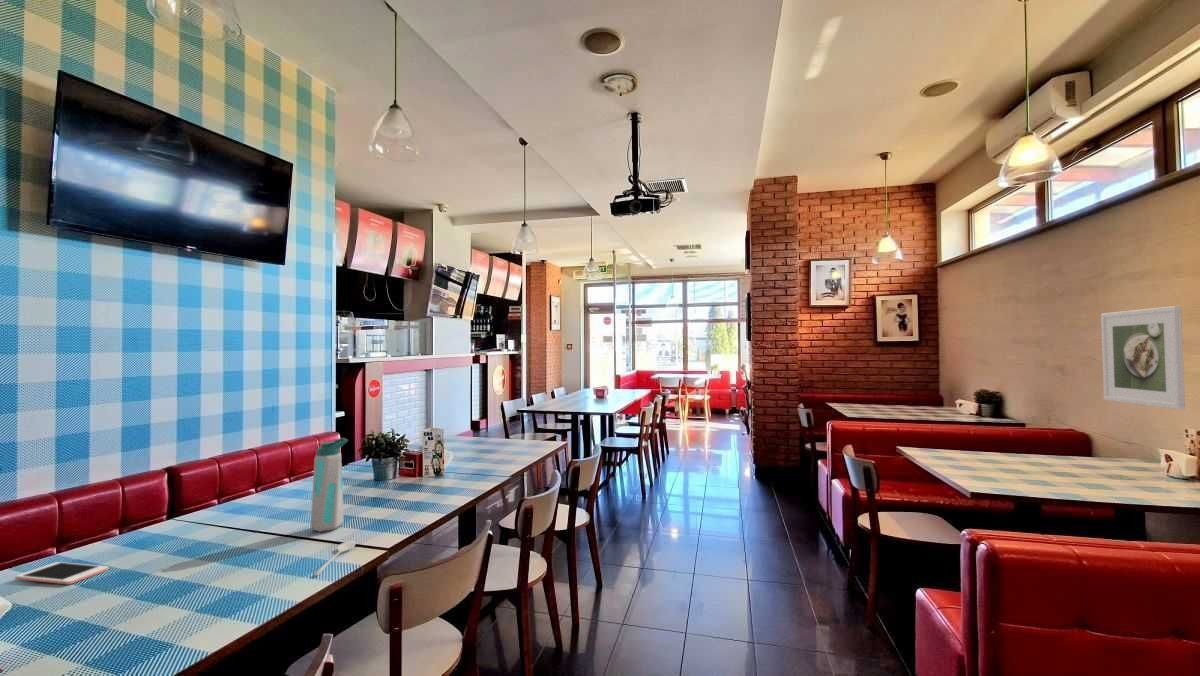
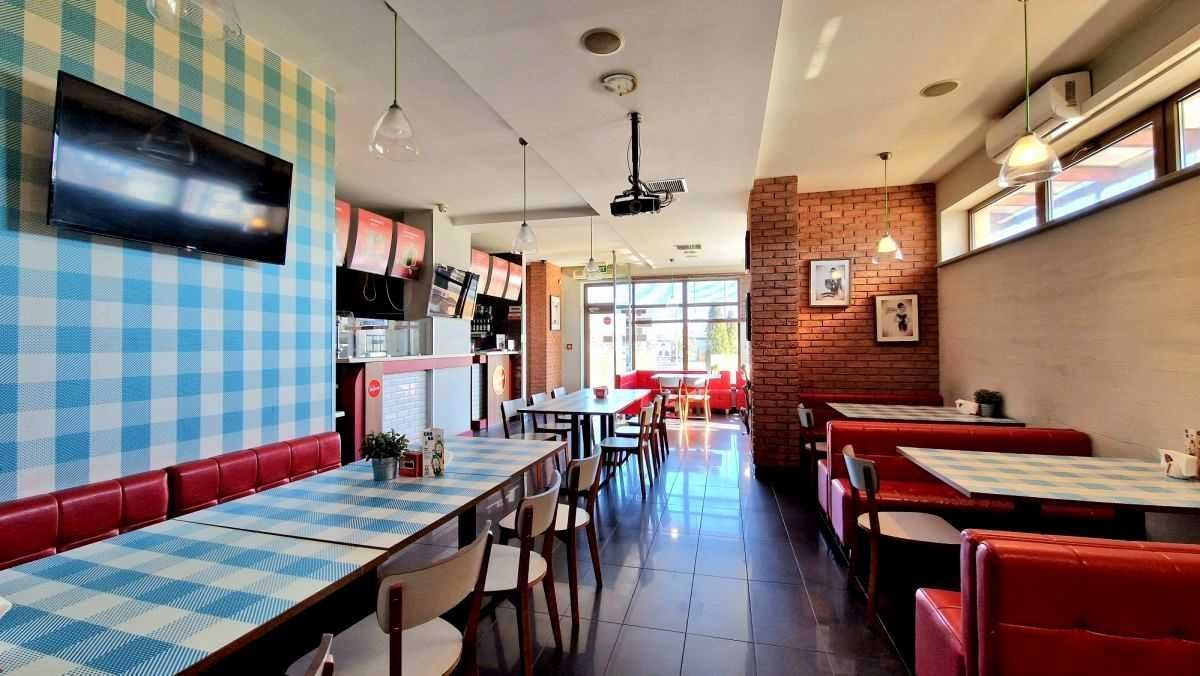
- stirrer [313,540,356,576]
- cell phone [14,561,109,586]
- water bottle [310,437,349,533]
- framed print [1100,305,1186,411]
